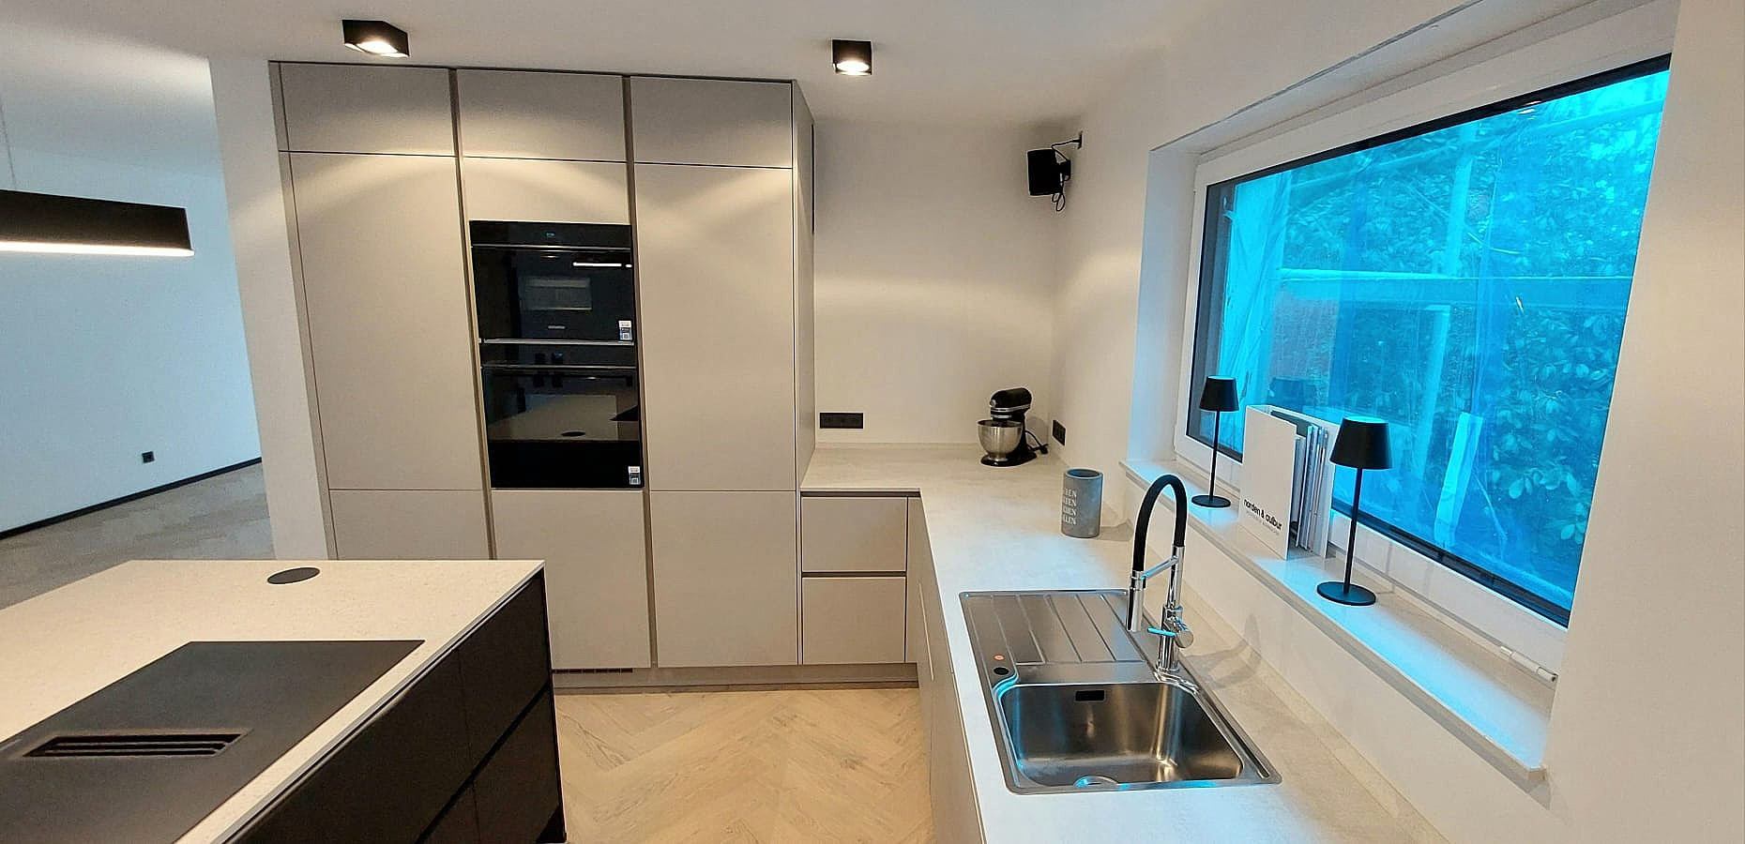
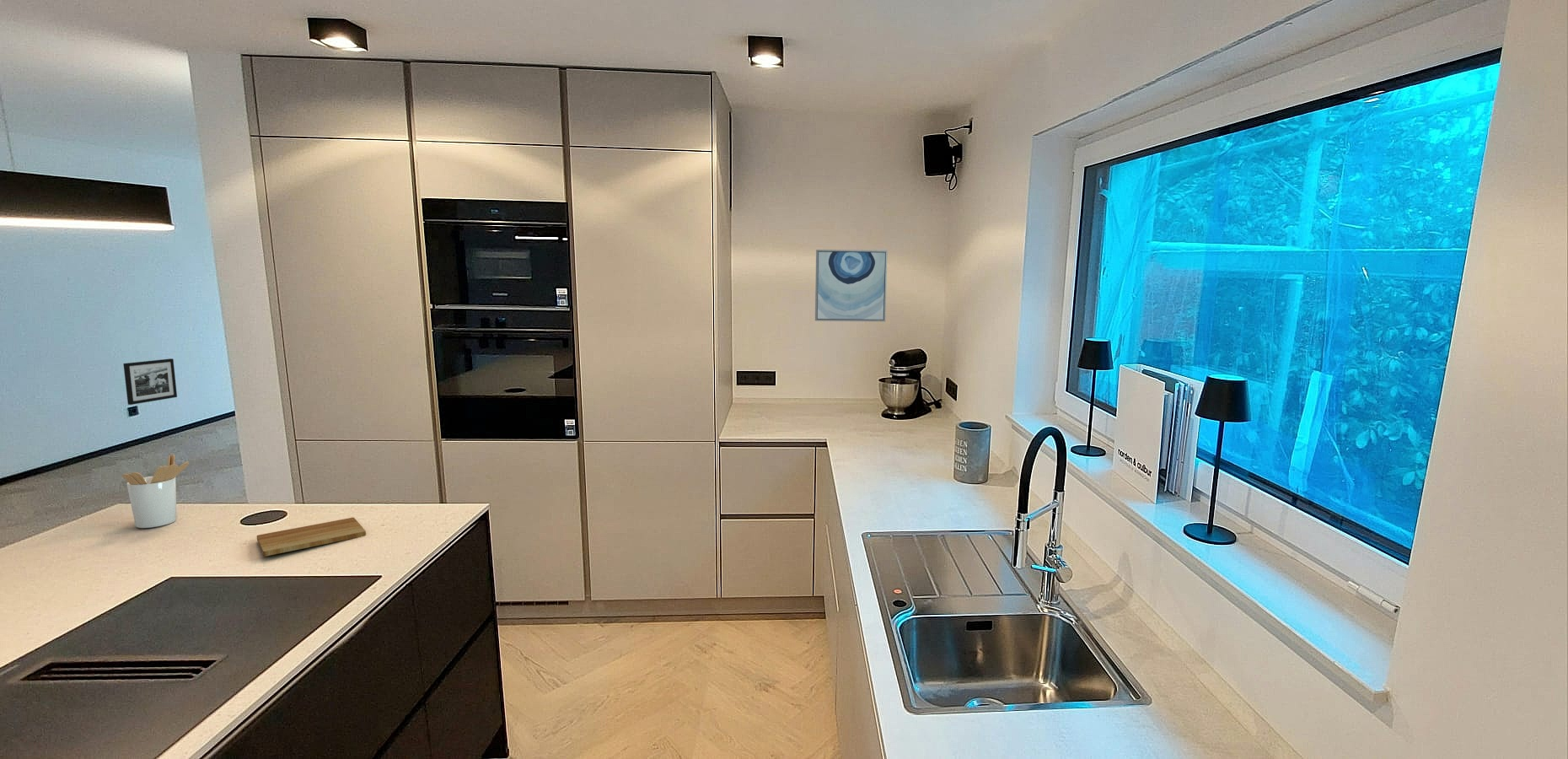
+ utensil holder [121,454,191,529]
+ wall art [814,249,889,322]
+ picture frame [122,358,178,406]
+ cutting board [256,517,367,557]
